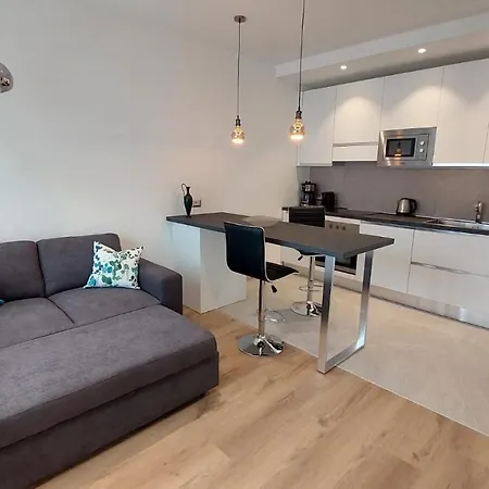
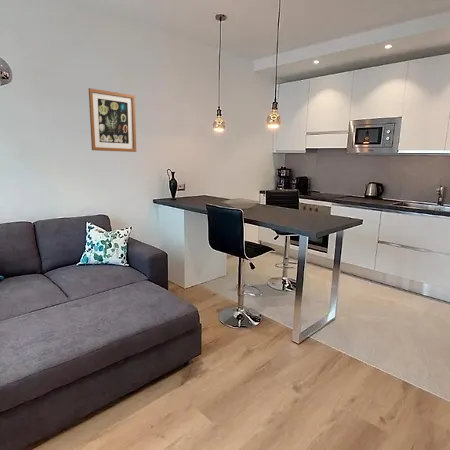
+ wall art [88,87,137,153]
